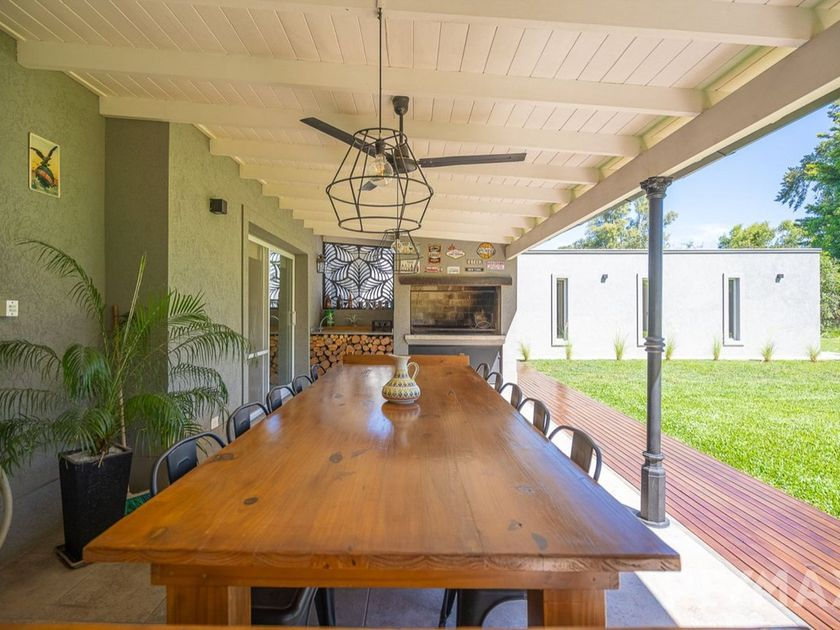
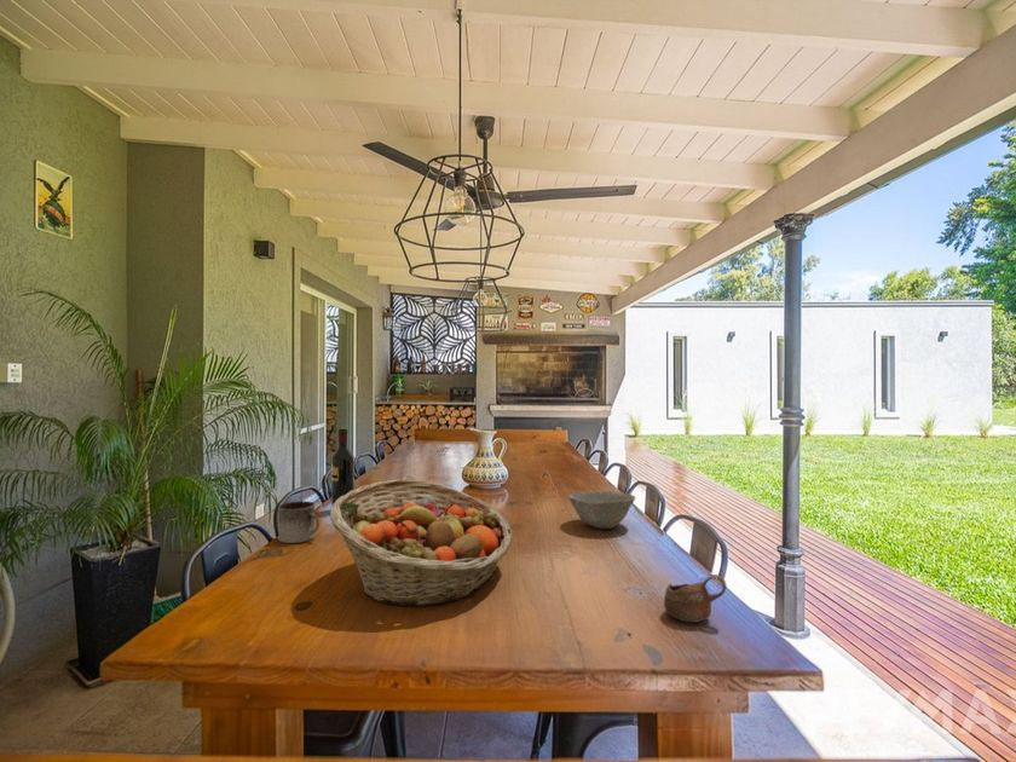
+ cup [663,573,727,623]
+ ceramic bowl [567,490,636,530]
+ mug [277,501,321,544]
+ fruit basket [329,478,514,607]
+ wine bottle [330,427,356,507]
